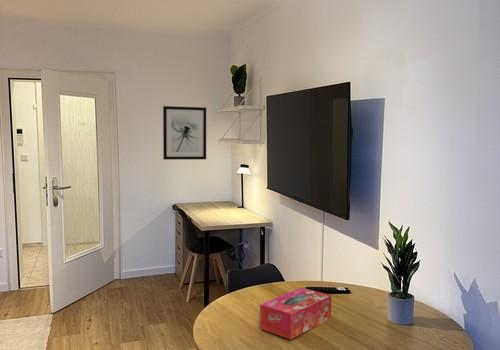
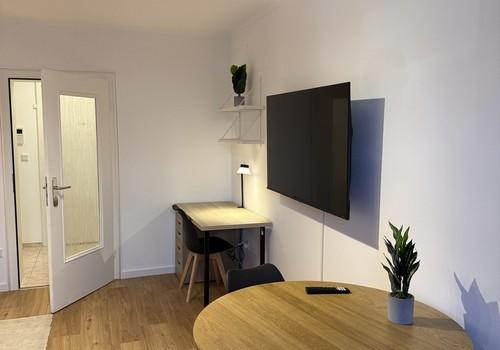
- tissue box [259,287,332,340]
- wall art [162,105,207,161]
